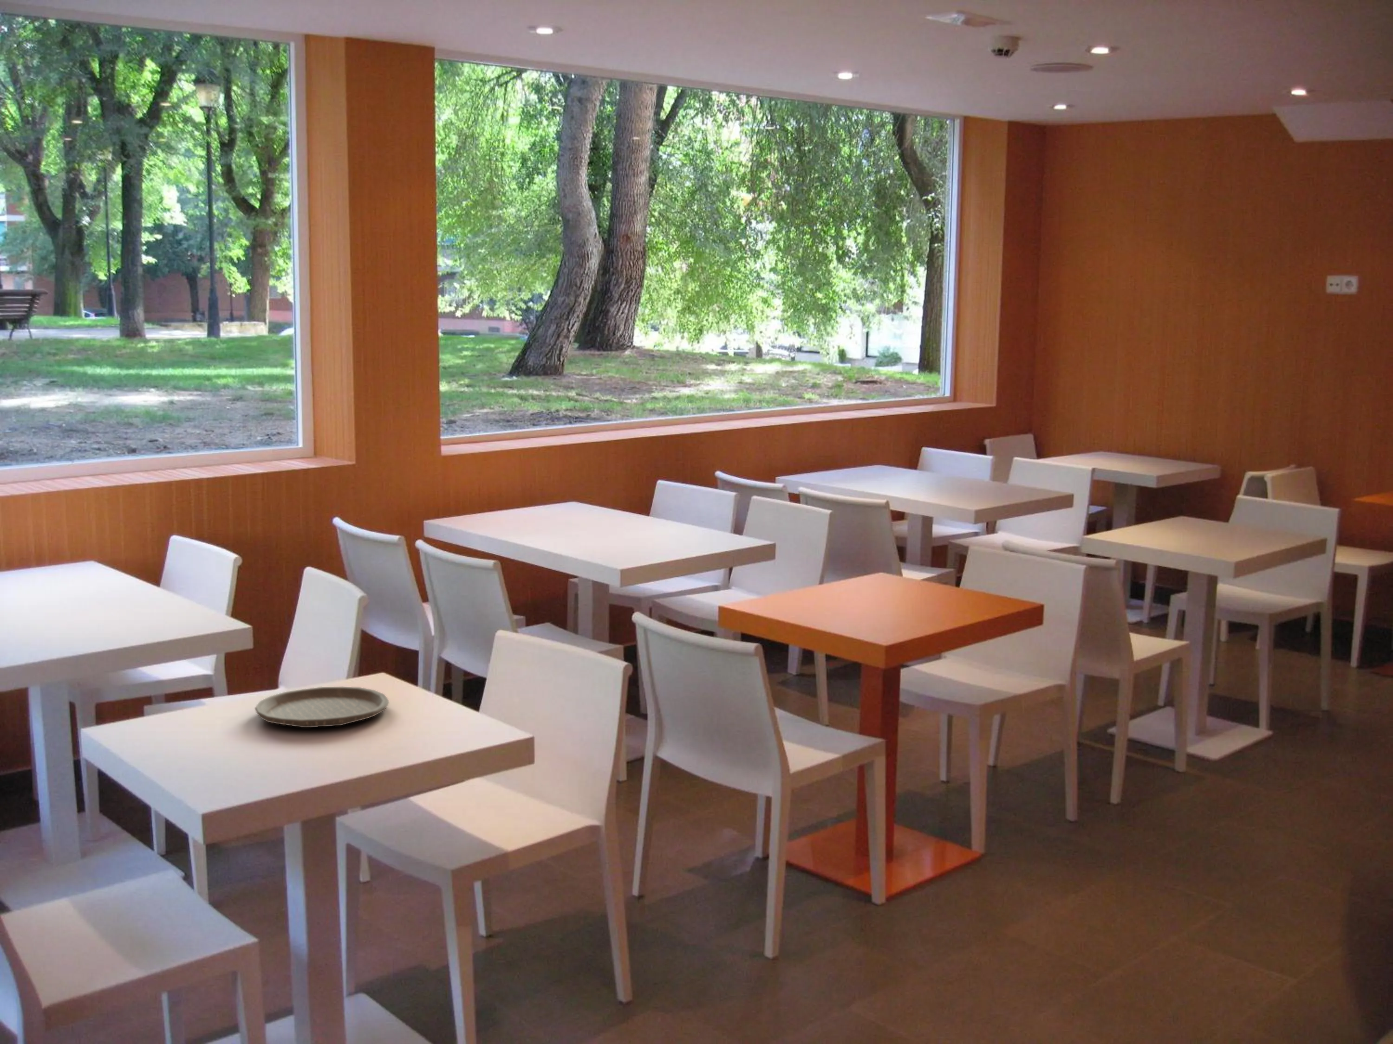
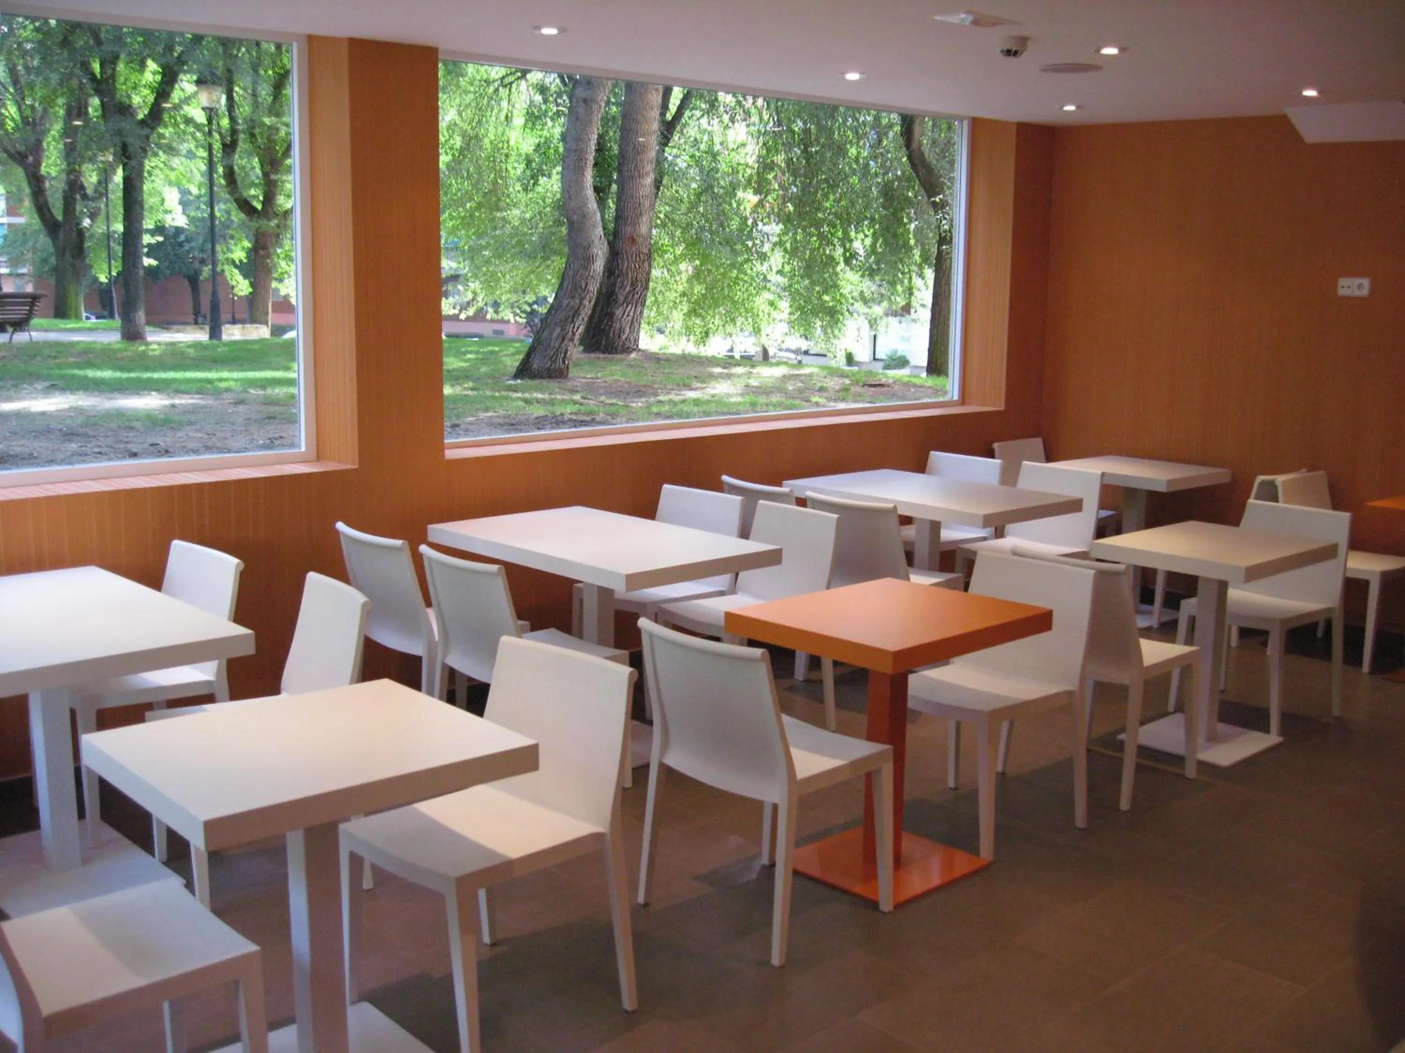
- plate [254,686,389,728]
